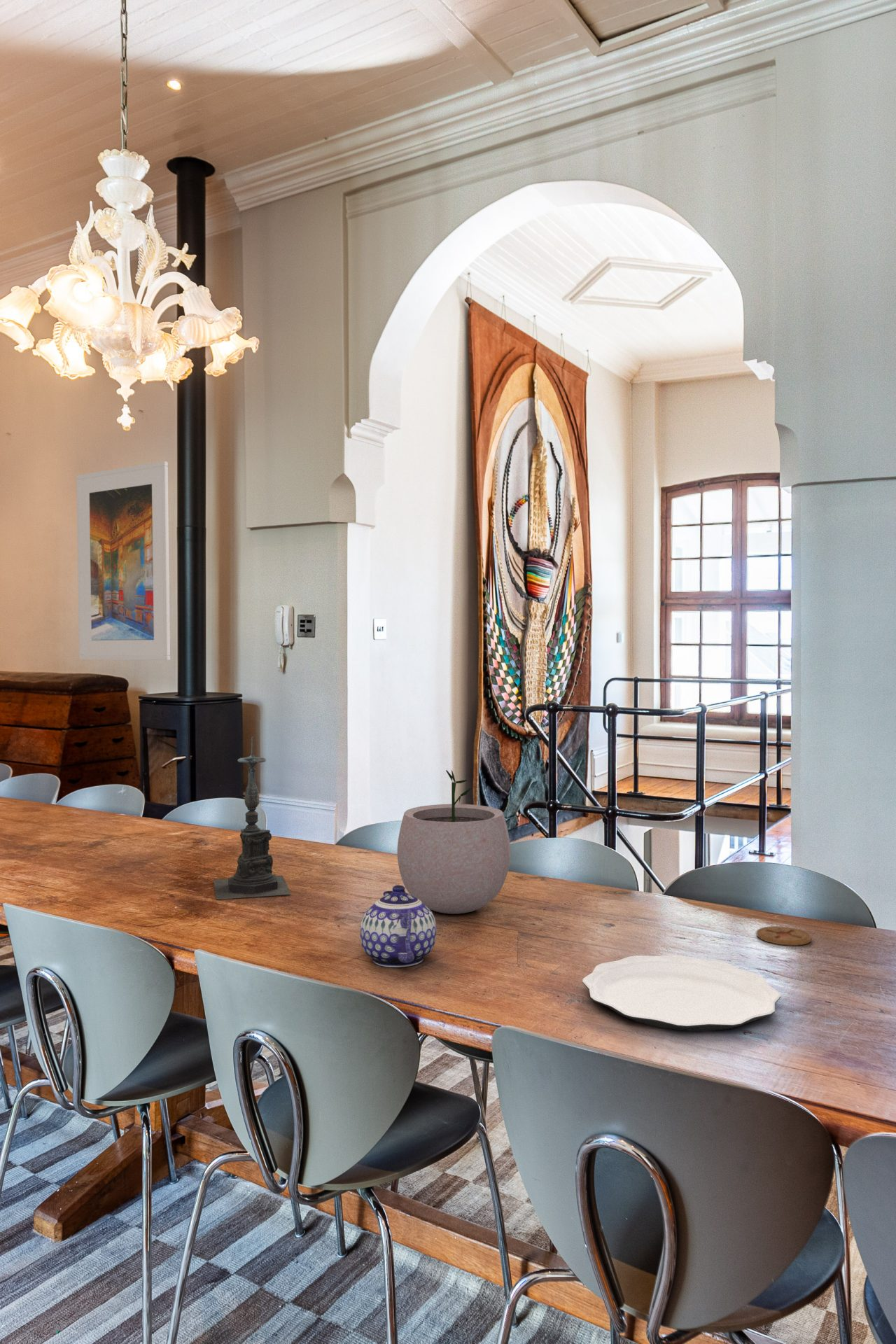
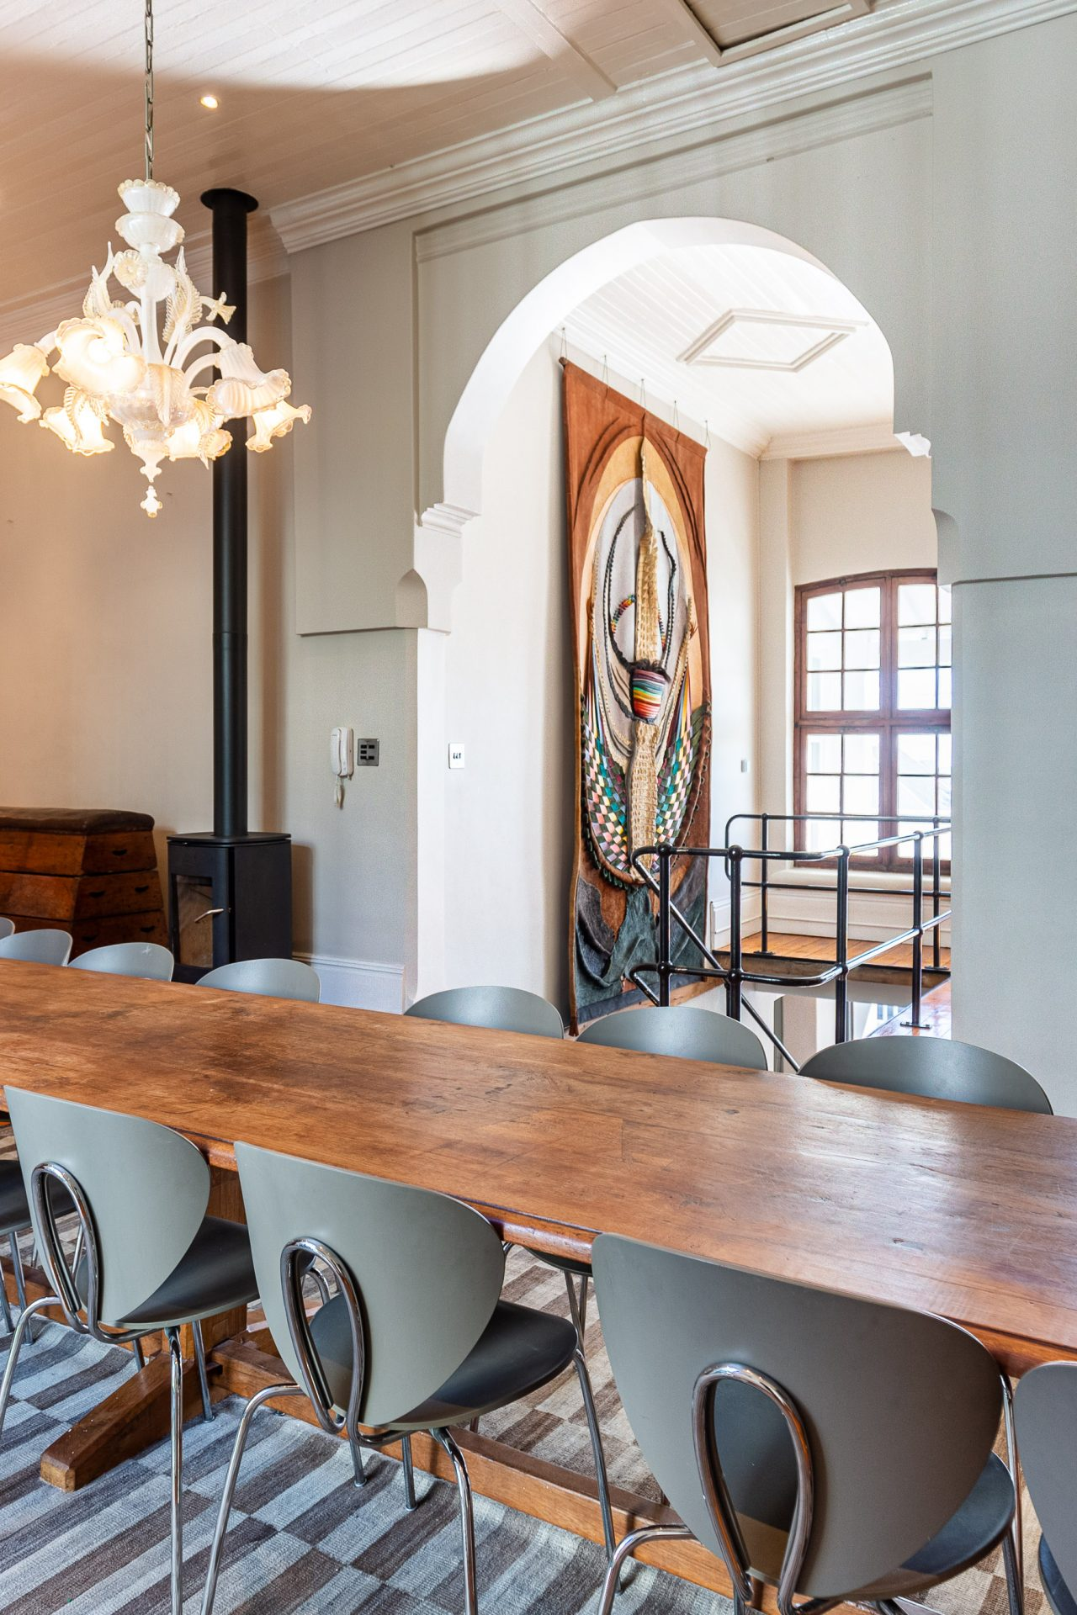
- coaster [755,925,812,946]
- teapot [360,885,437,968]
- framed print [76,461,171,661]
- plate [582,954,782,1032]
- candle holder [213,736,291,900]
- plant pot [396,769,511,915]
